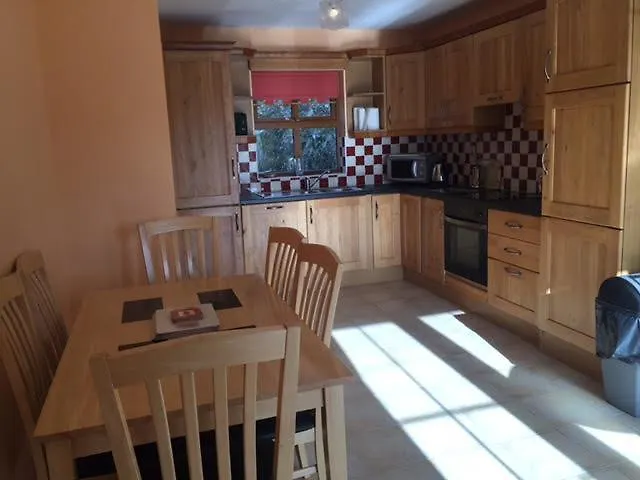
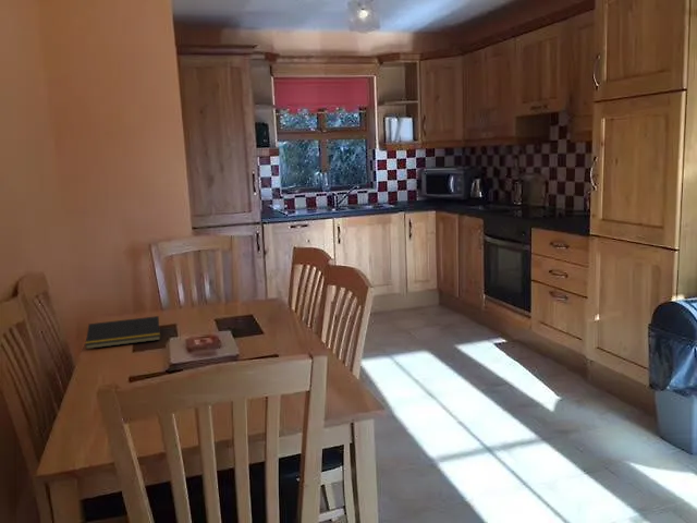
+ notepad [84,315,161,350]
